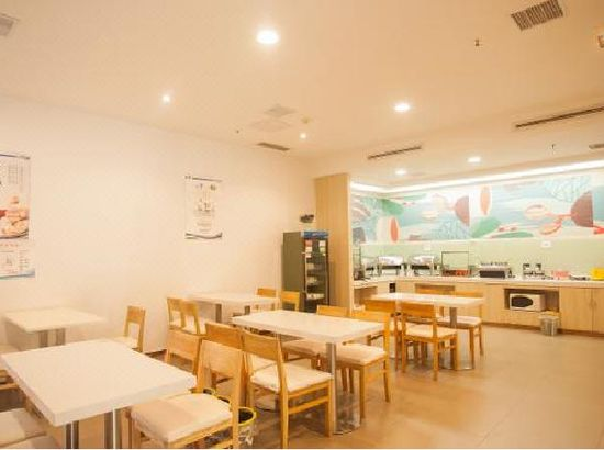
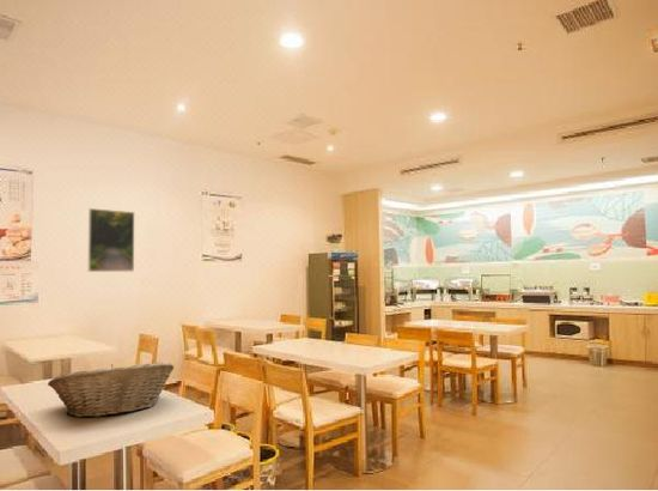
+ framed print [87,207,135,273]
+ fruit basket [47,360,175,418]
